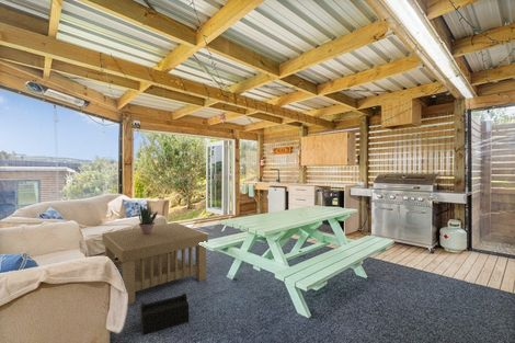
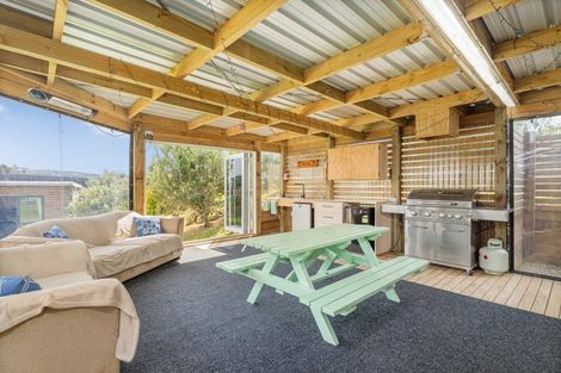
- speaker [139,293,190,336]
- coffee table [101,221,209,306]
- potted plant [138,204,159,235]
